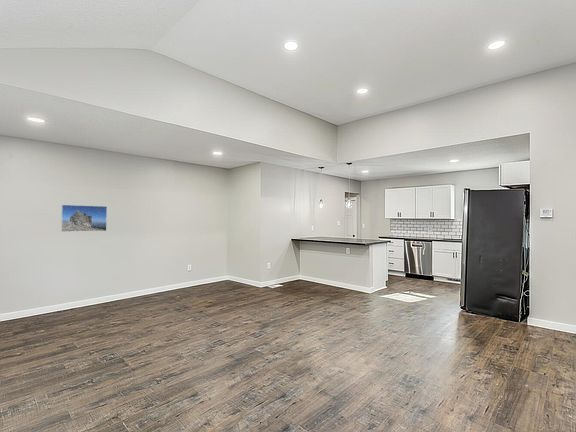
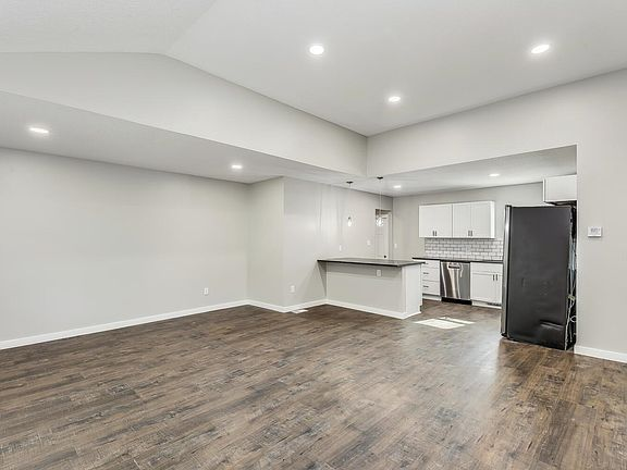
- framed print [60,204,108,233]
